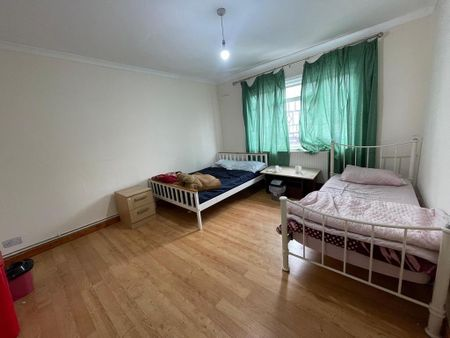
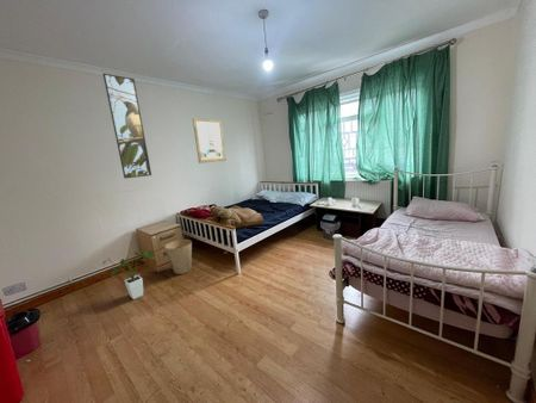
+ trash can [164,238,193,275]
+ house plant [101,249,156,300]
+ wall art [192,117,228,165]
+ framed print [102,73,152,180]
